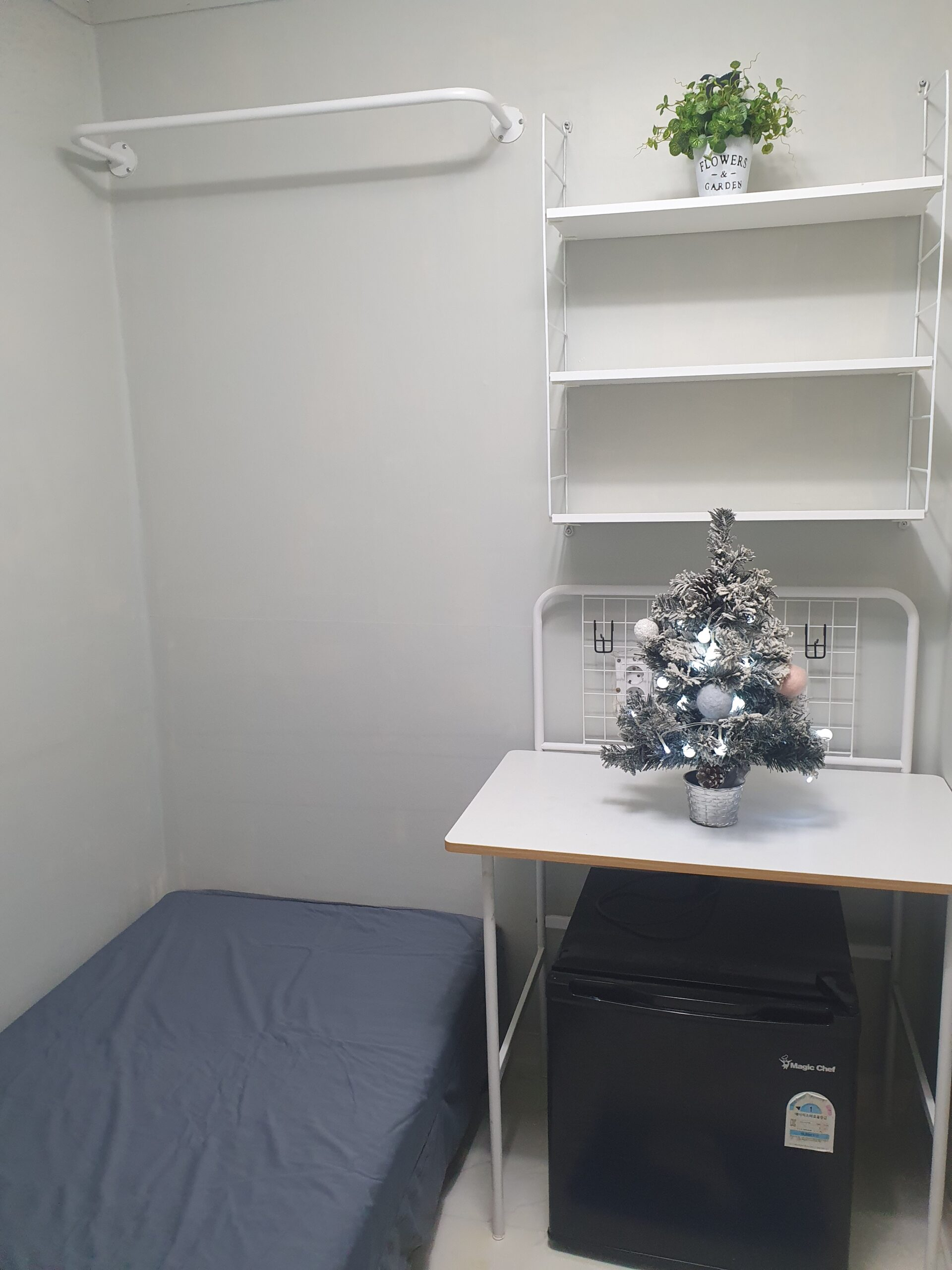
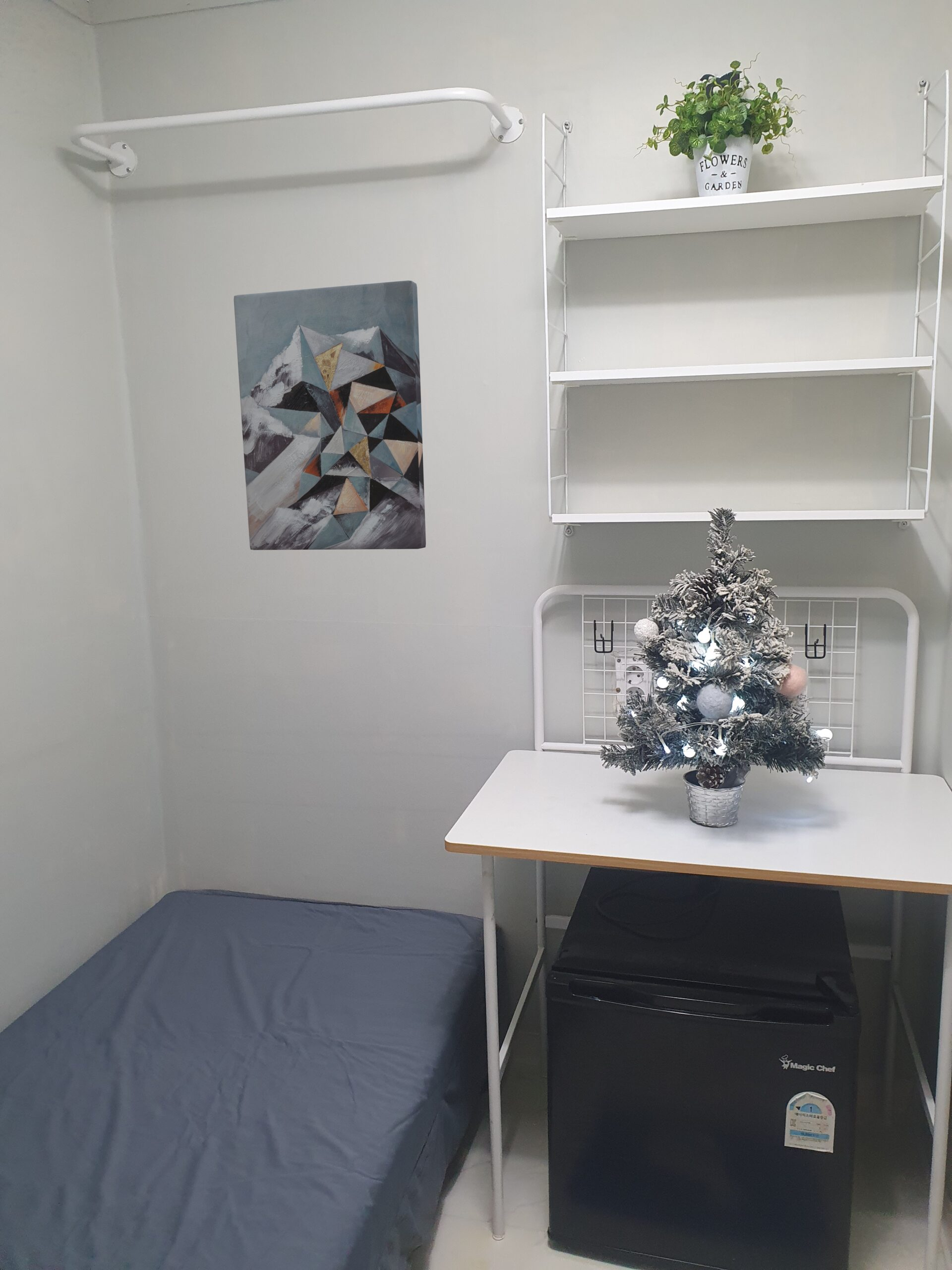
+ wall art [233,280,426,551]
